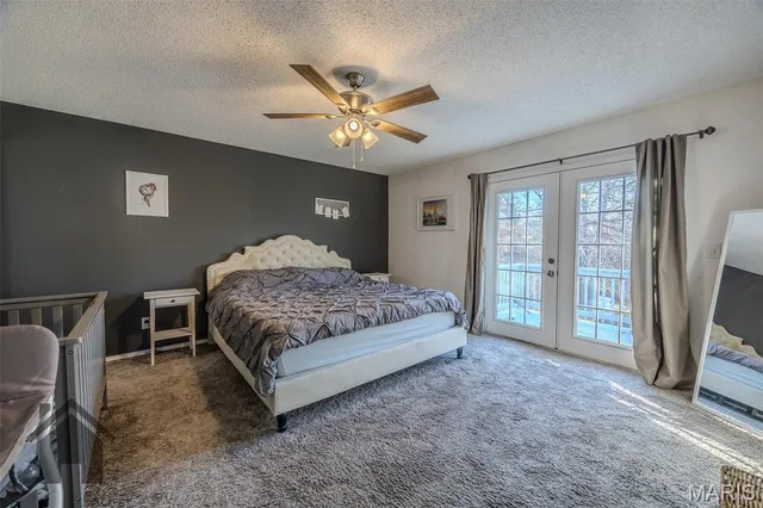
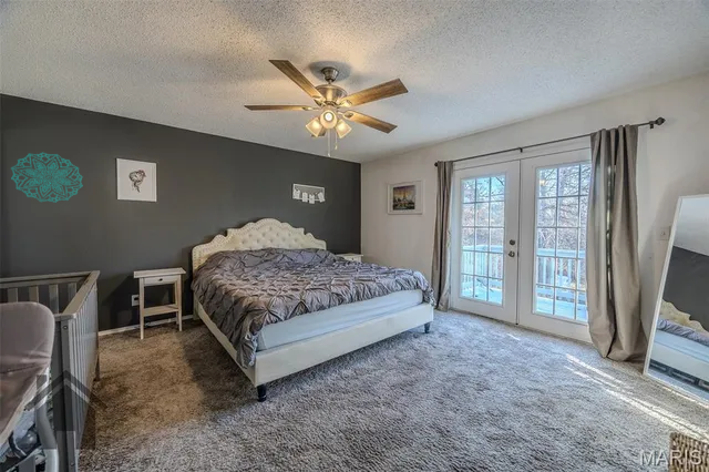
+ wall decoration [10,152,84,204]
